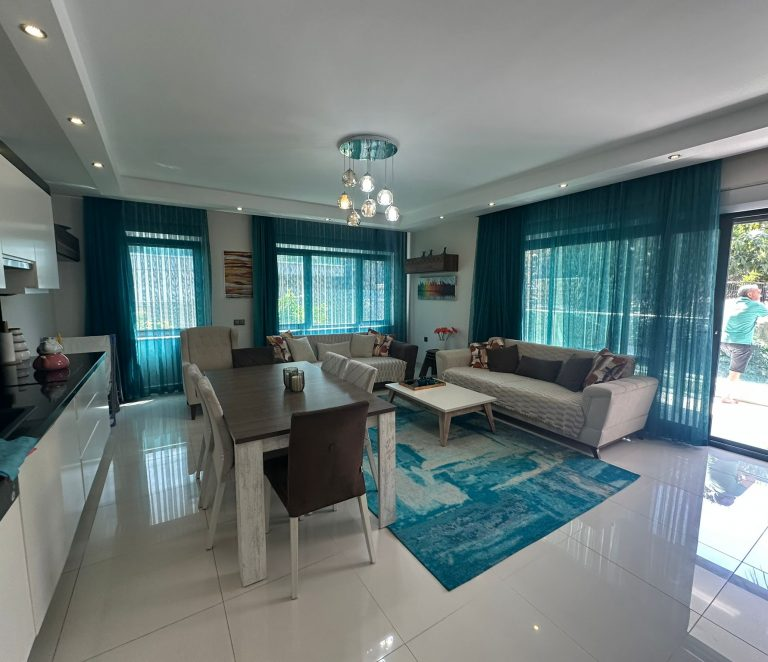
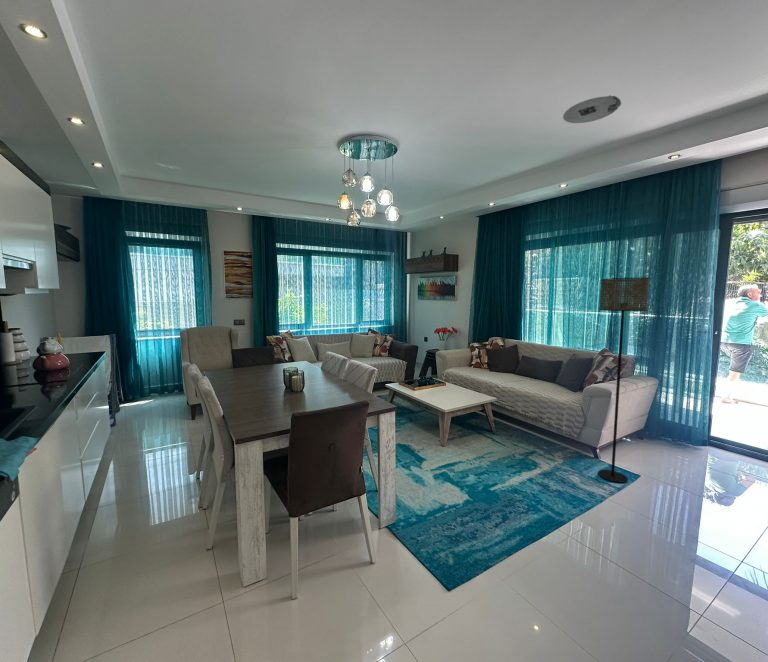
+ floor lamp [597,277,651,484]
+ ceiling light [562,94,622,124]
